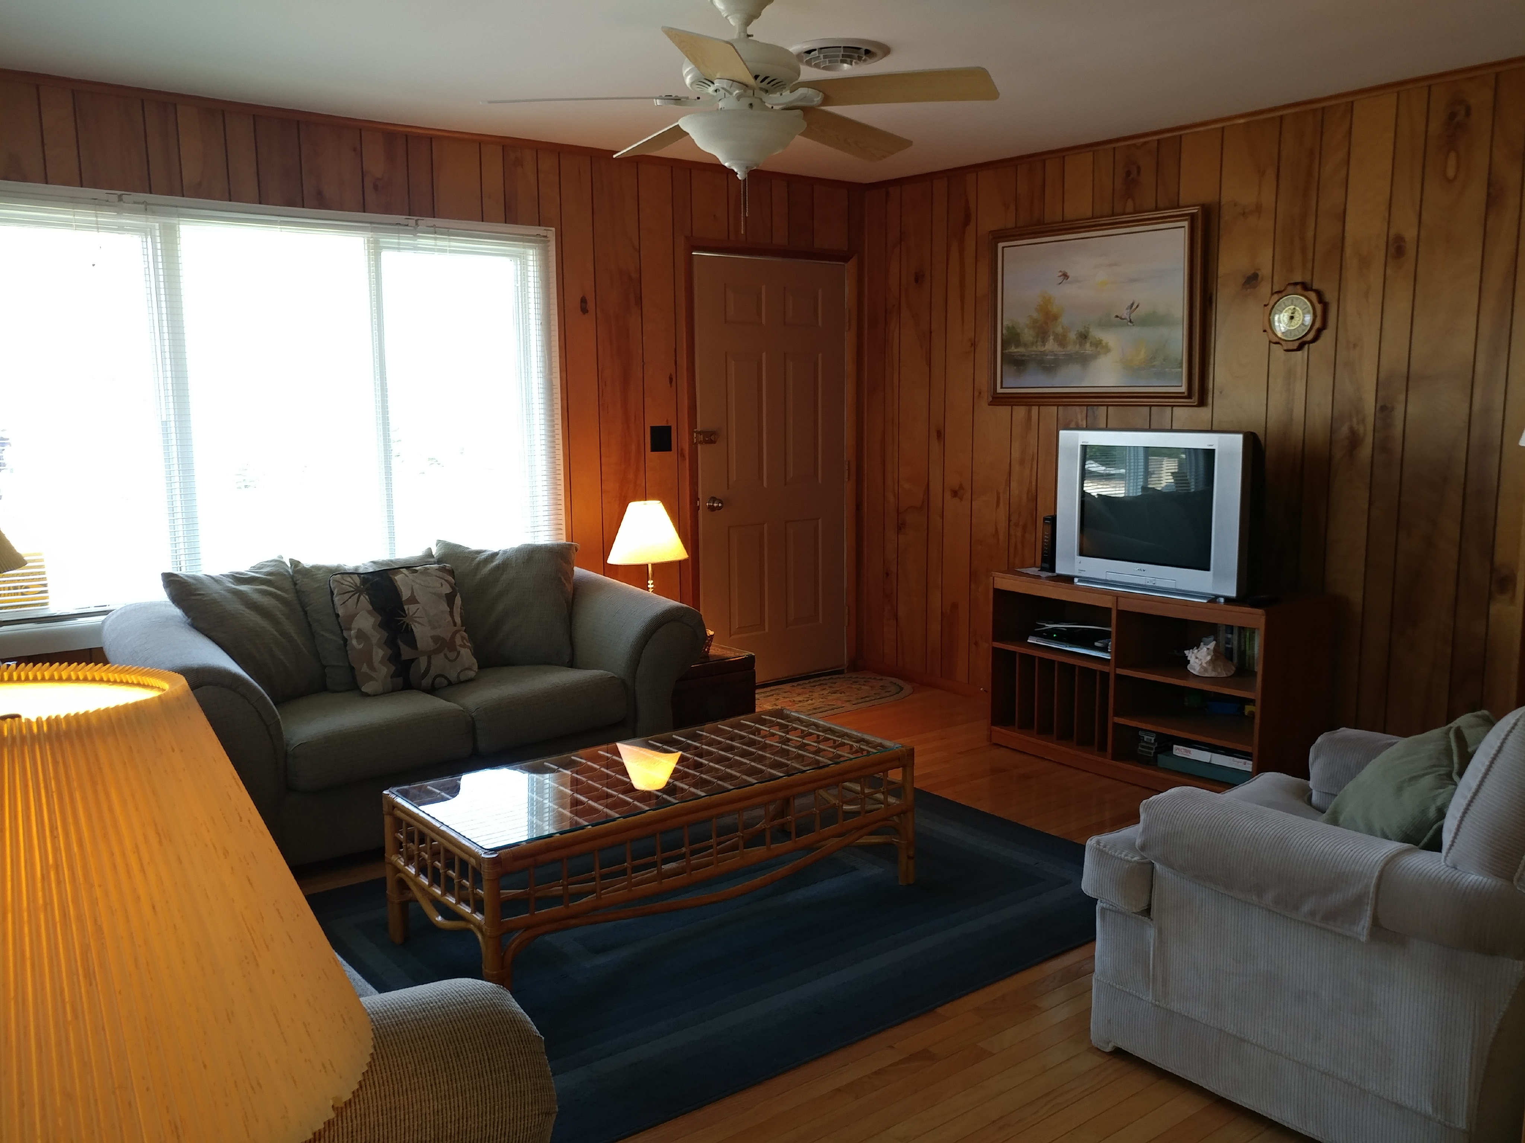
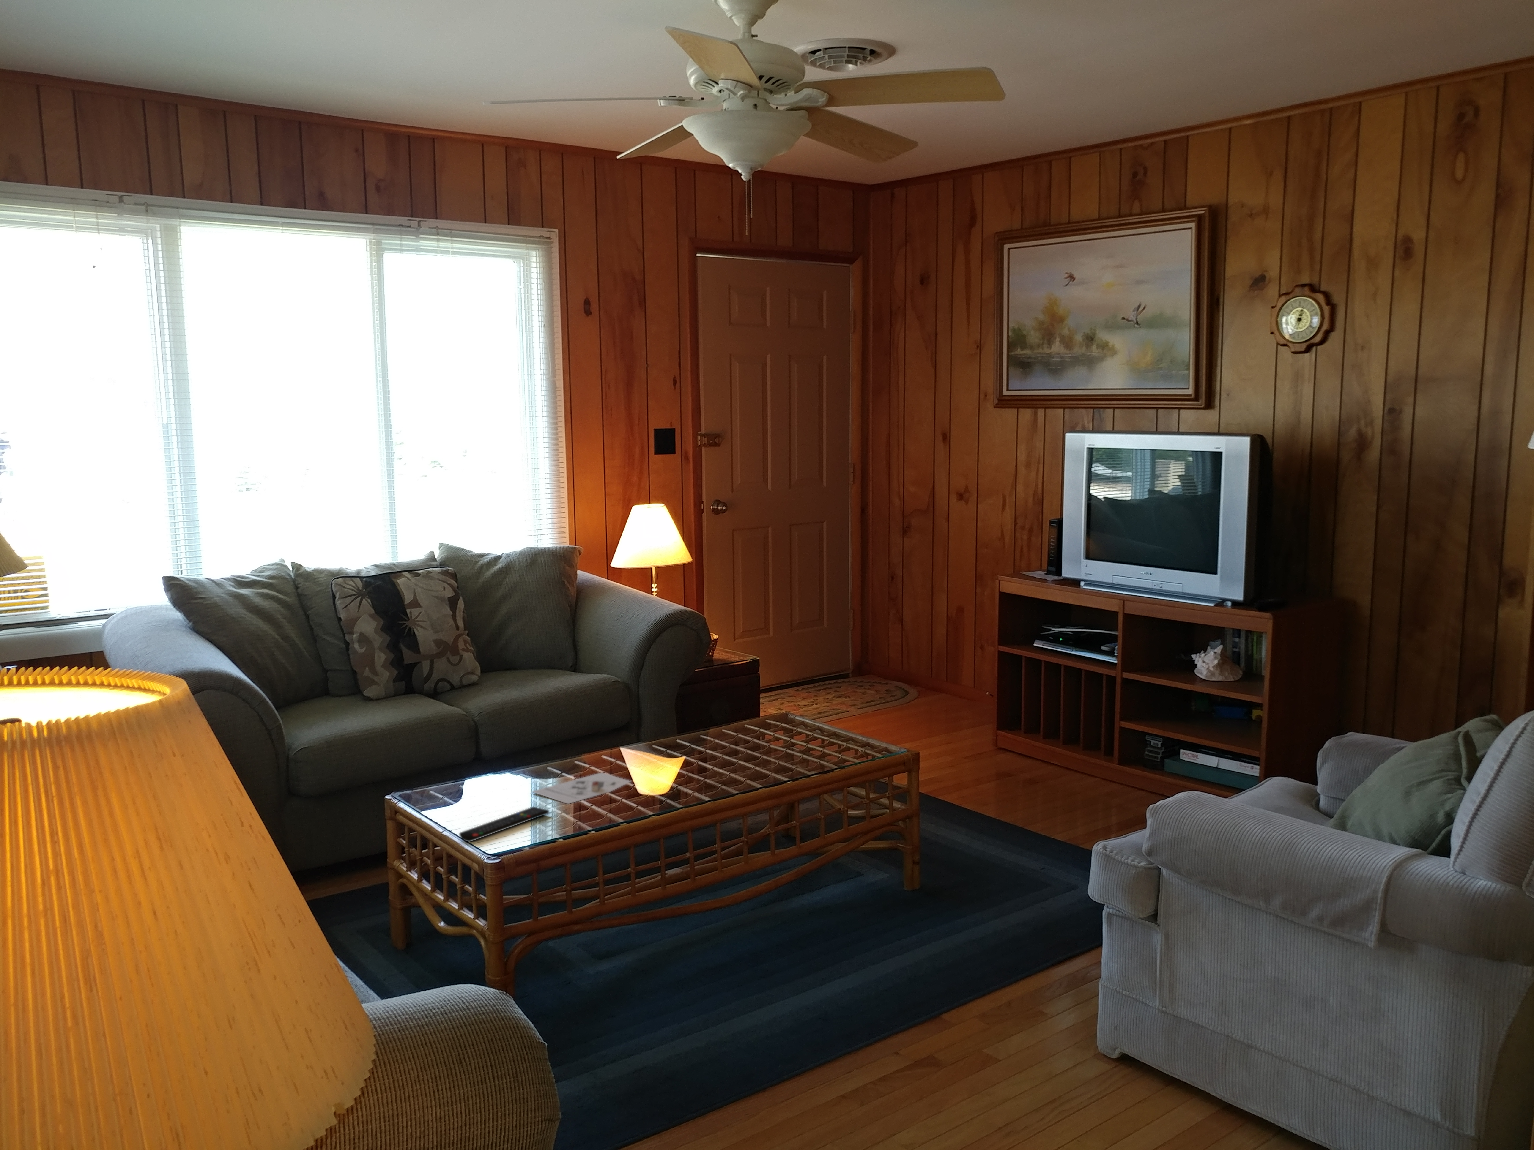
+ remote control [459,807,550,842]
+ architectural model [530,772,632,805]
